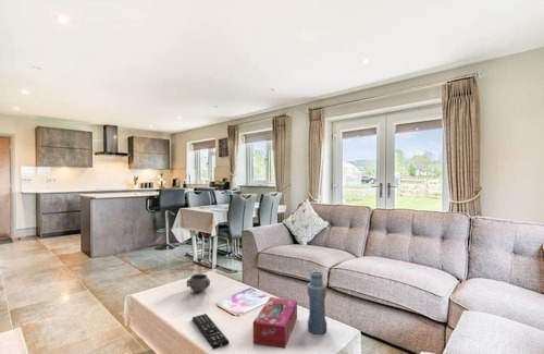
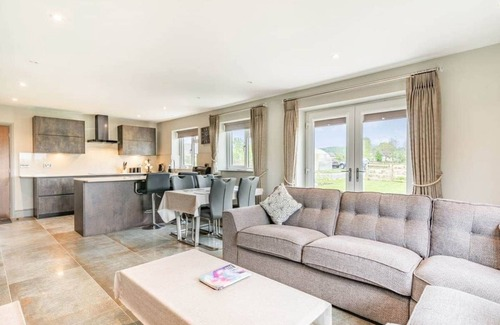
- bottle [306,269,327,334]
- tissue box [252,296,298,350]
- decorative bowl [186,273,211,293]
- remote control [191,313,231,351]
